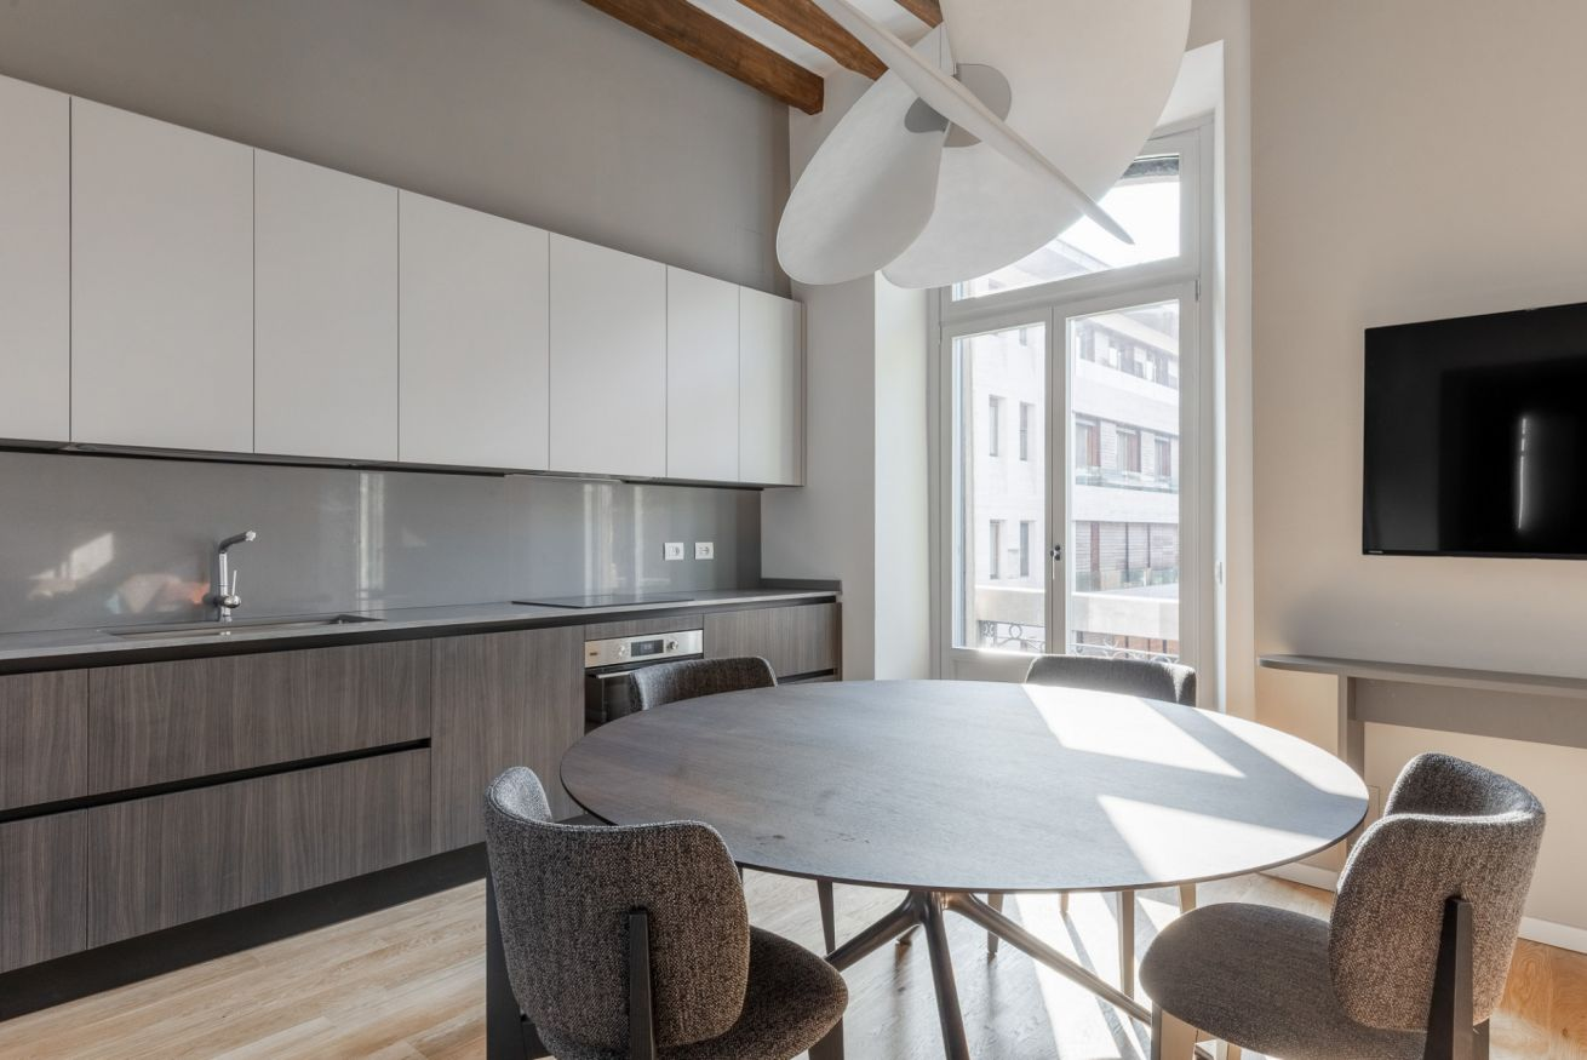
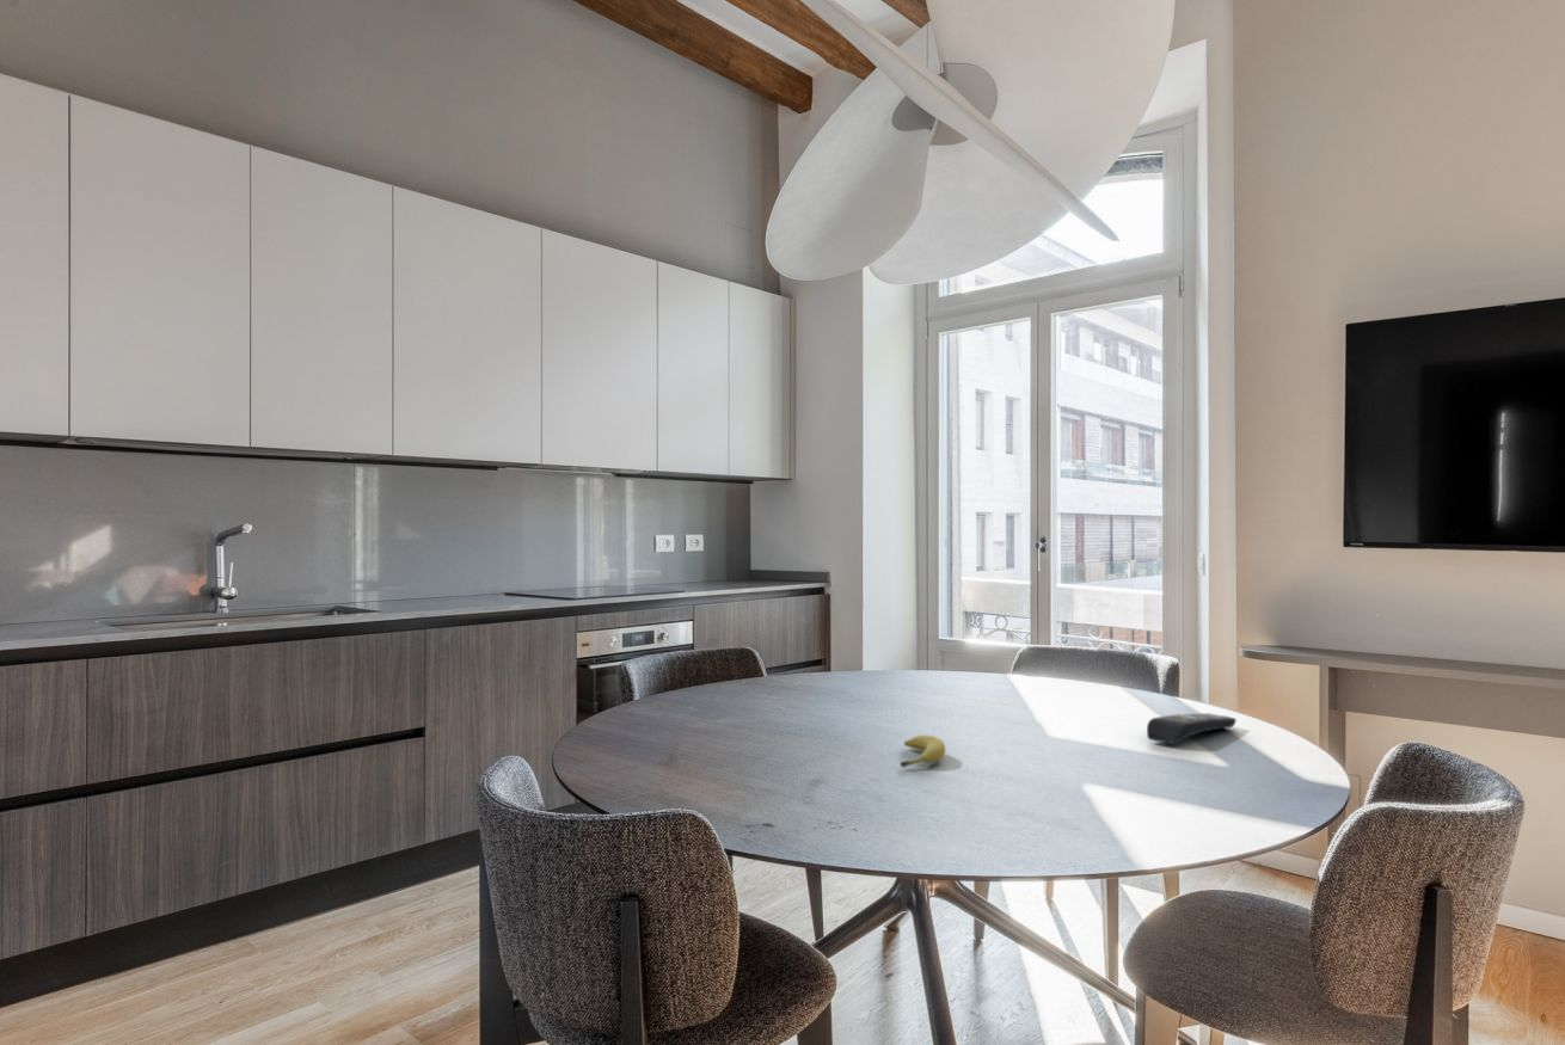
+ remote control [1146,712,1238,745]
+ fruit [900,734,947,769]
